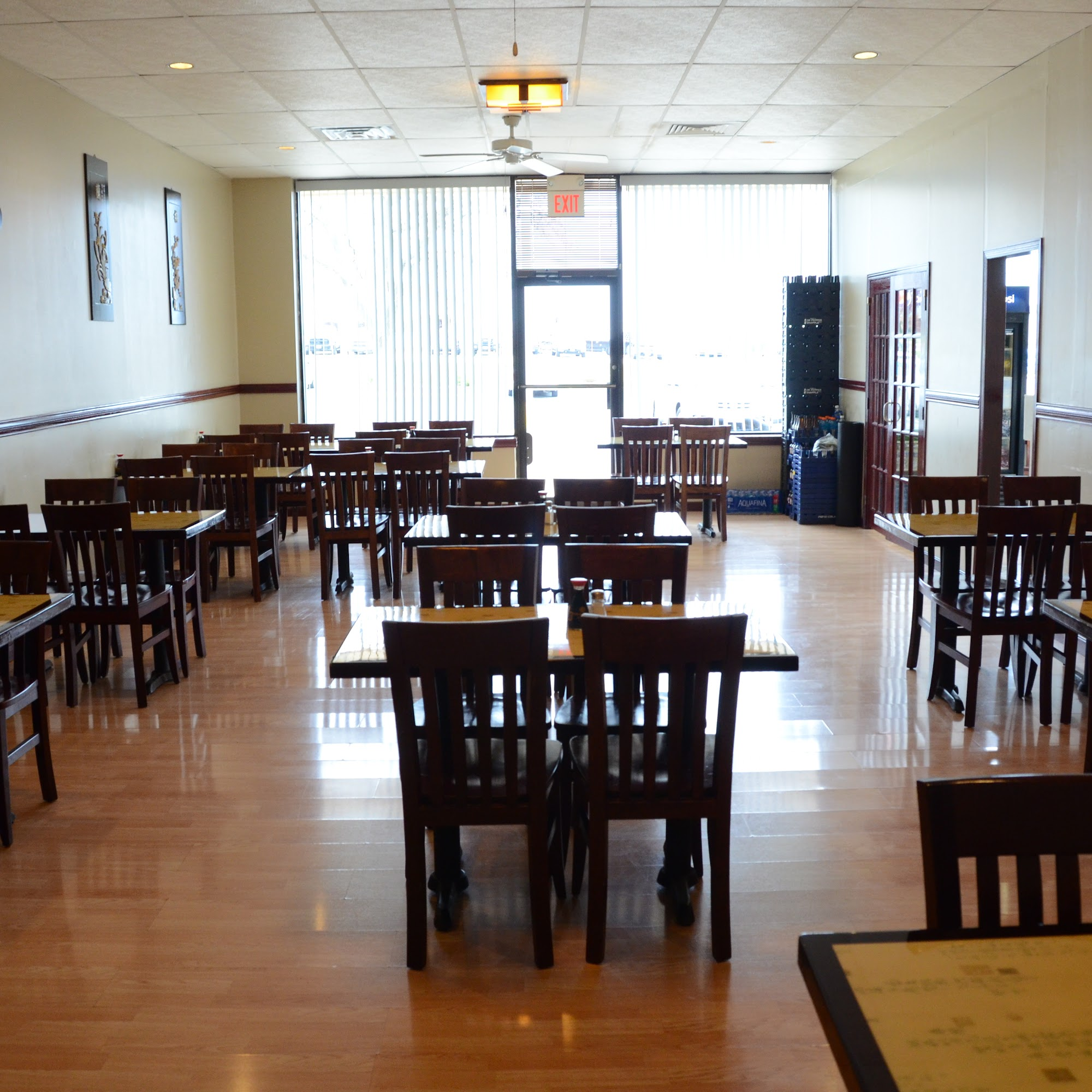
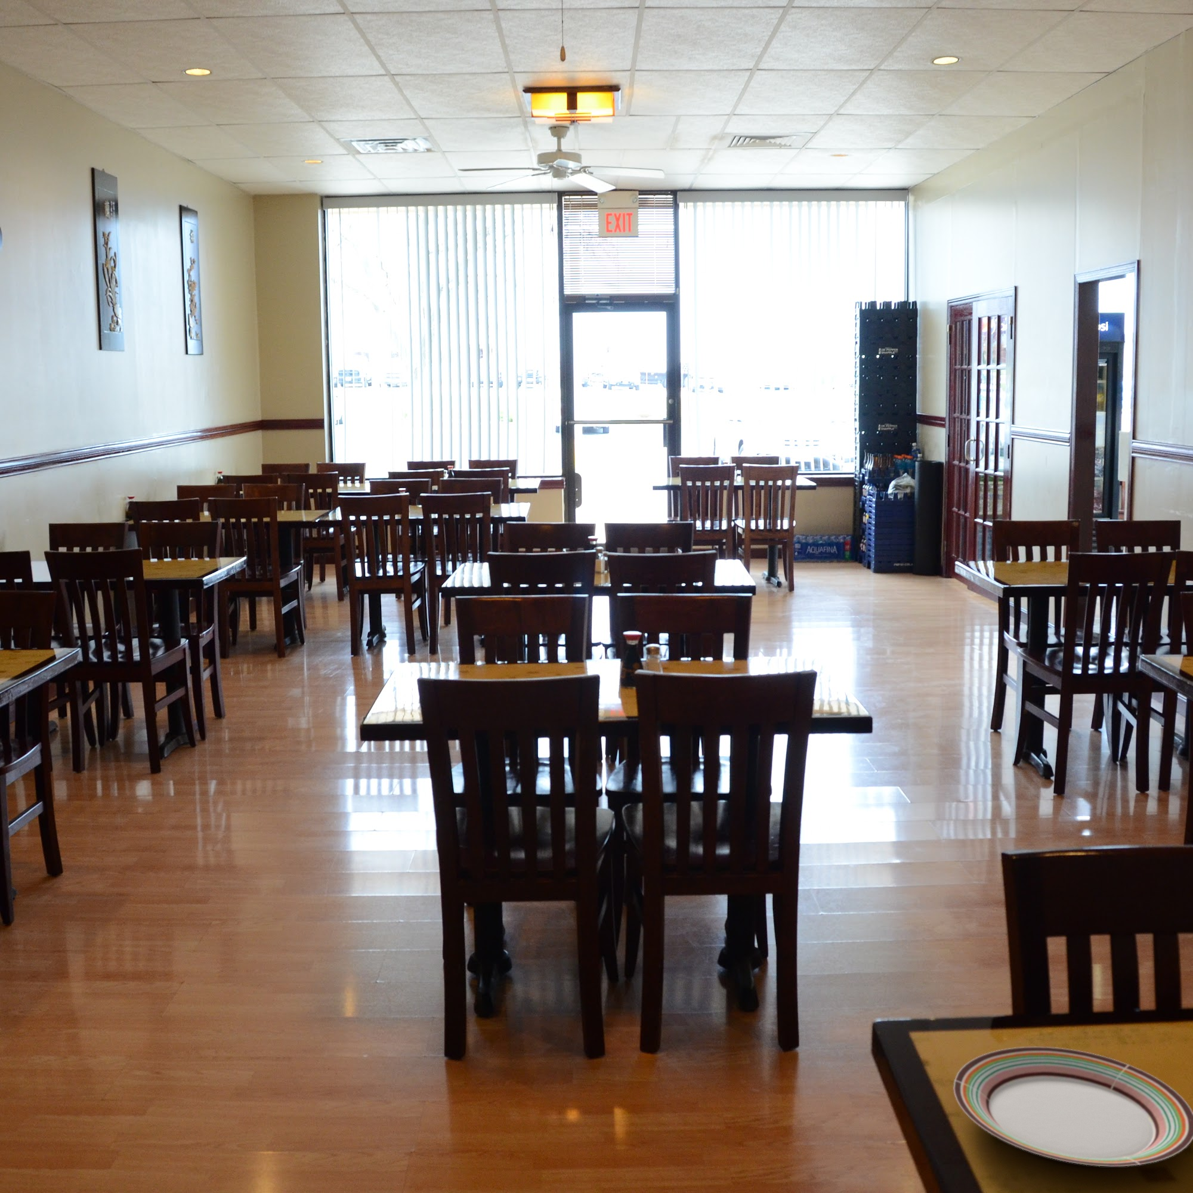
+ plate [954,1047,1193,1167]
